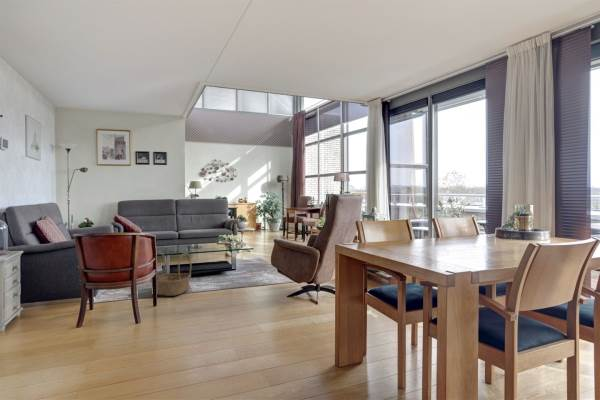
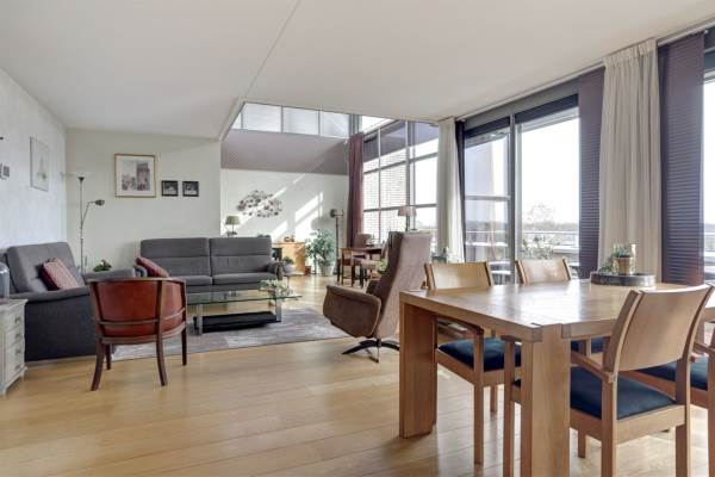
- basket [150,251,192,297]
